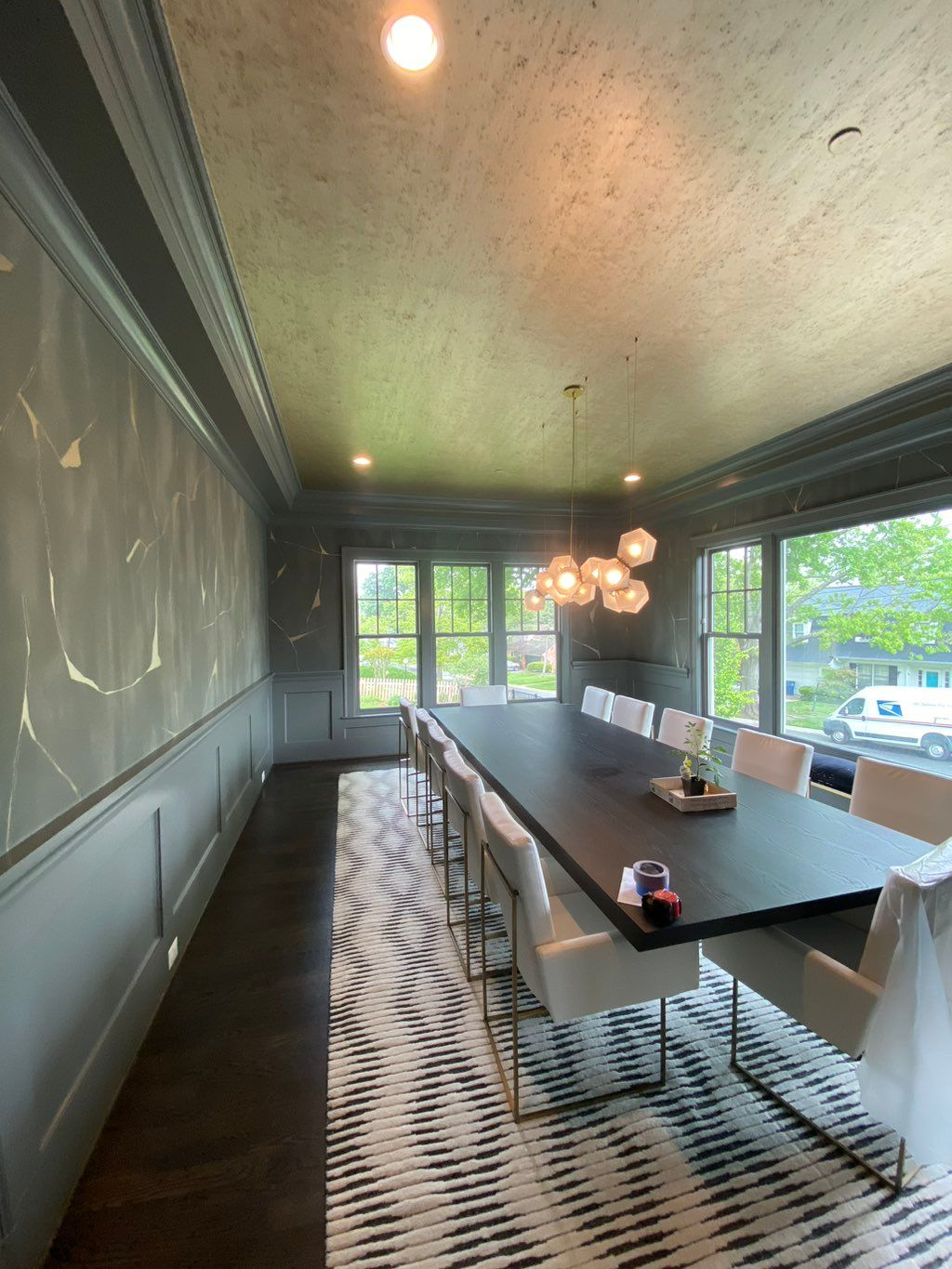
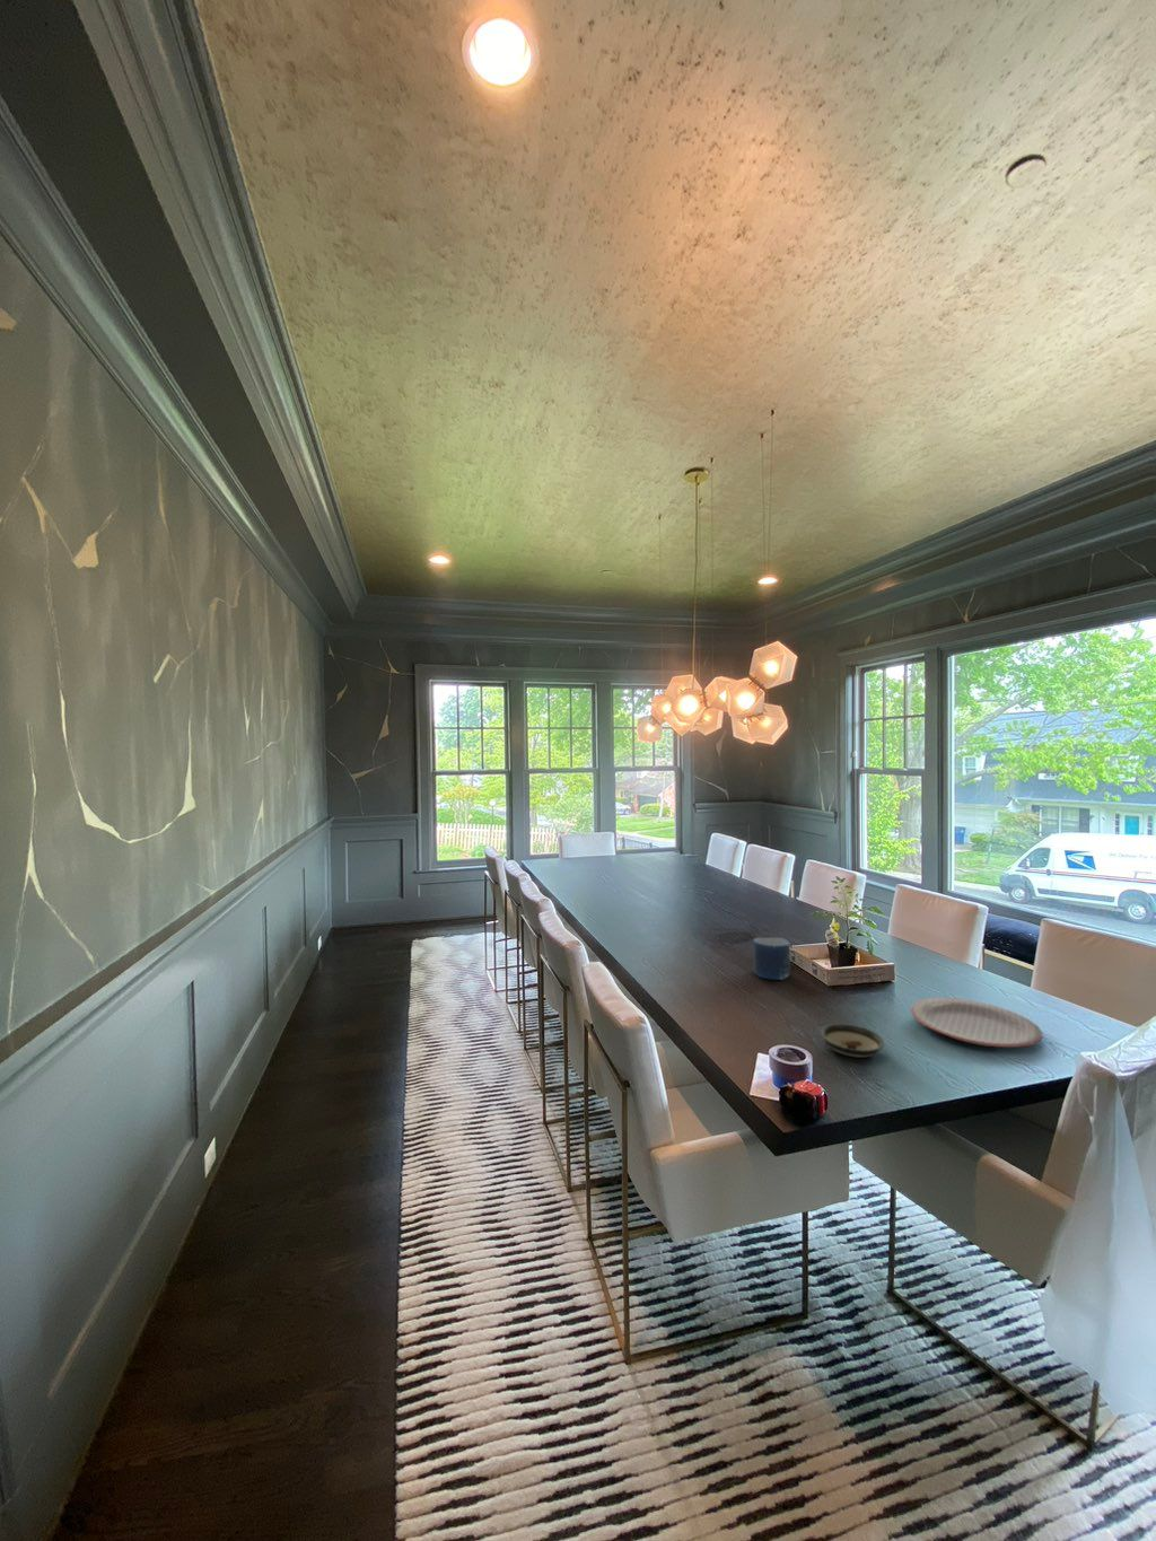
+ candle [753,936,792,981]
+ plate [909,997,1044,1049]
+ saucer [820,1022,886,1059]
